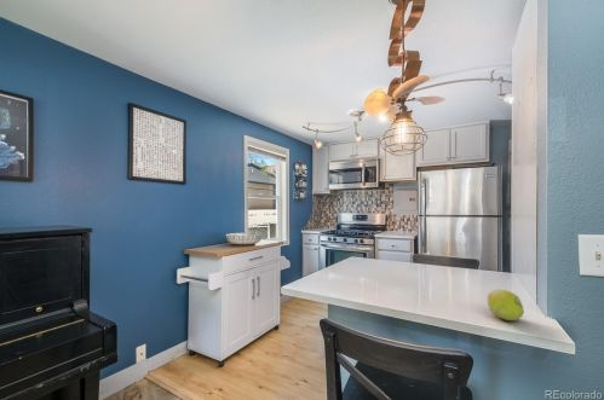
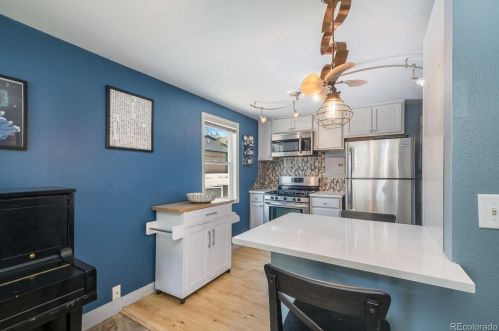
- fruit [487,288,525,321]
